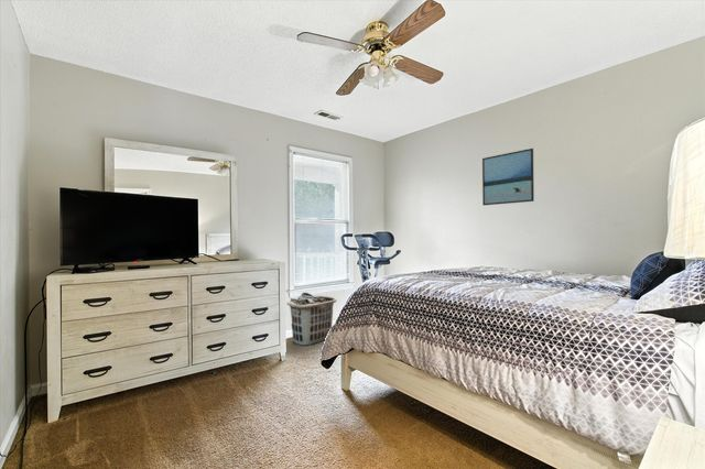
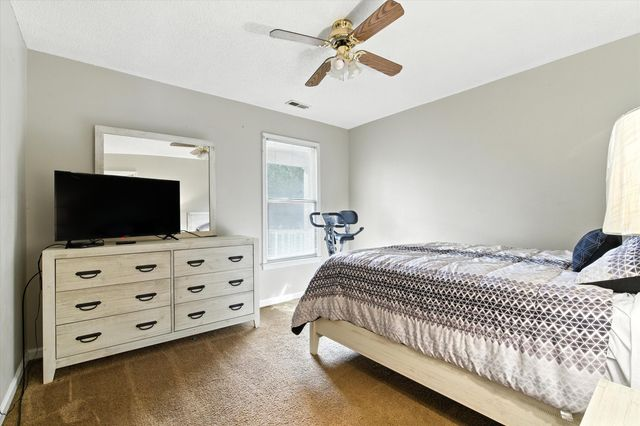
- clothes hamper [286,292,338,347]
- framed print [481,148,535,206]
